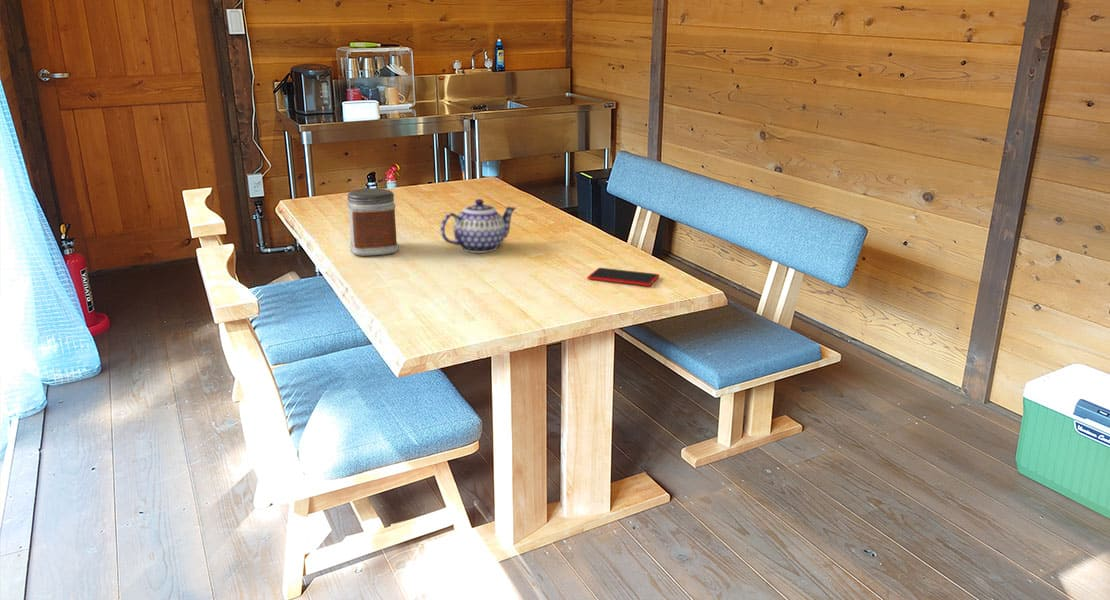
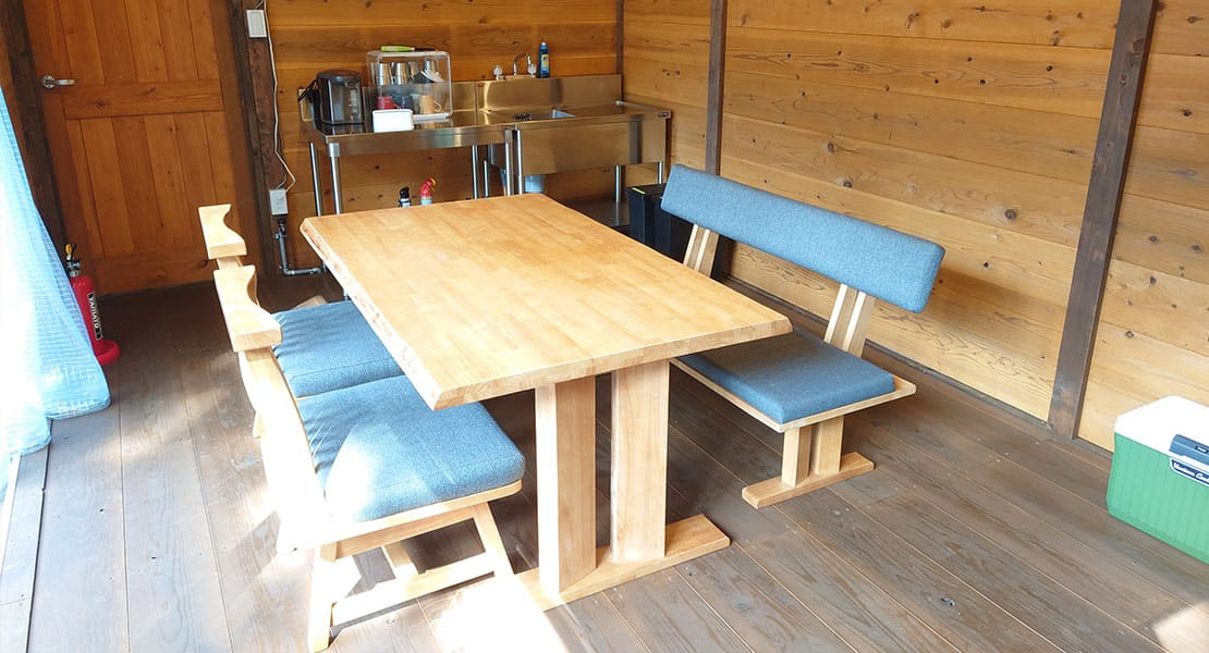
- teapot [439,198,517,254]
- jar [346,187,399,257]
- smartphone [586,267,661,287]
